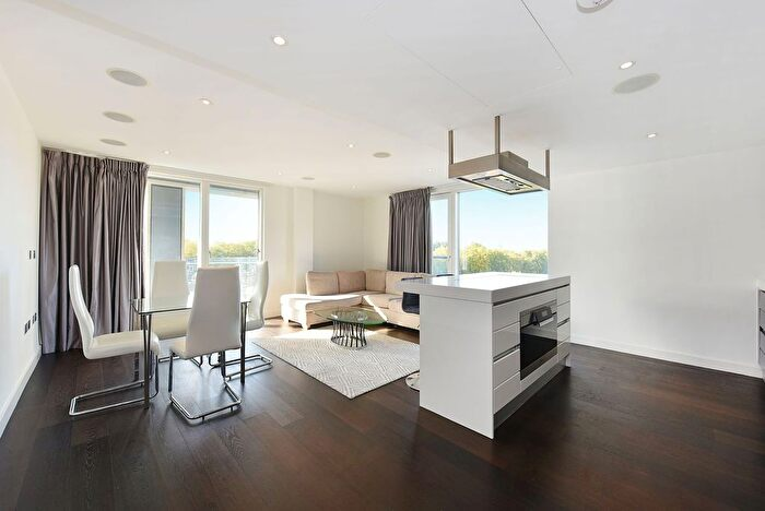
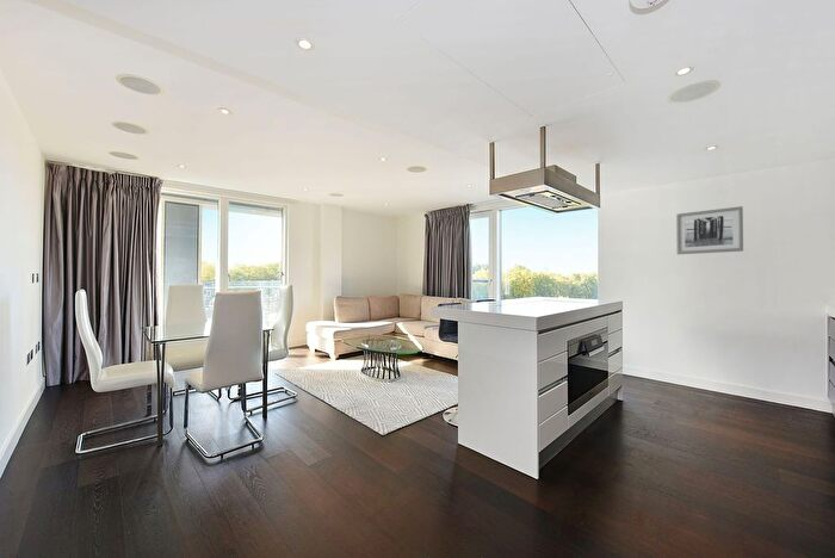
+ wall art [675,205,744,255]
